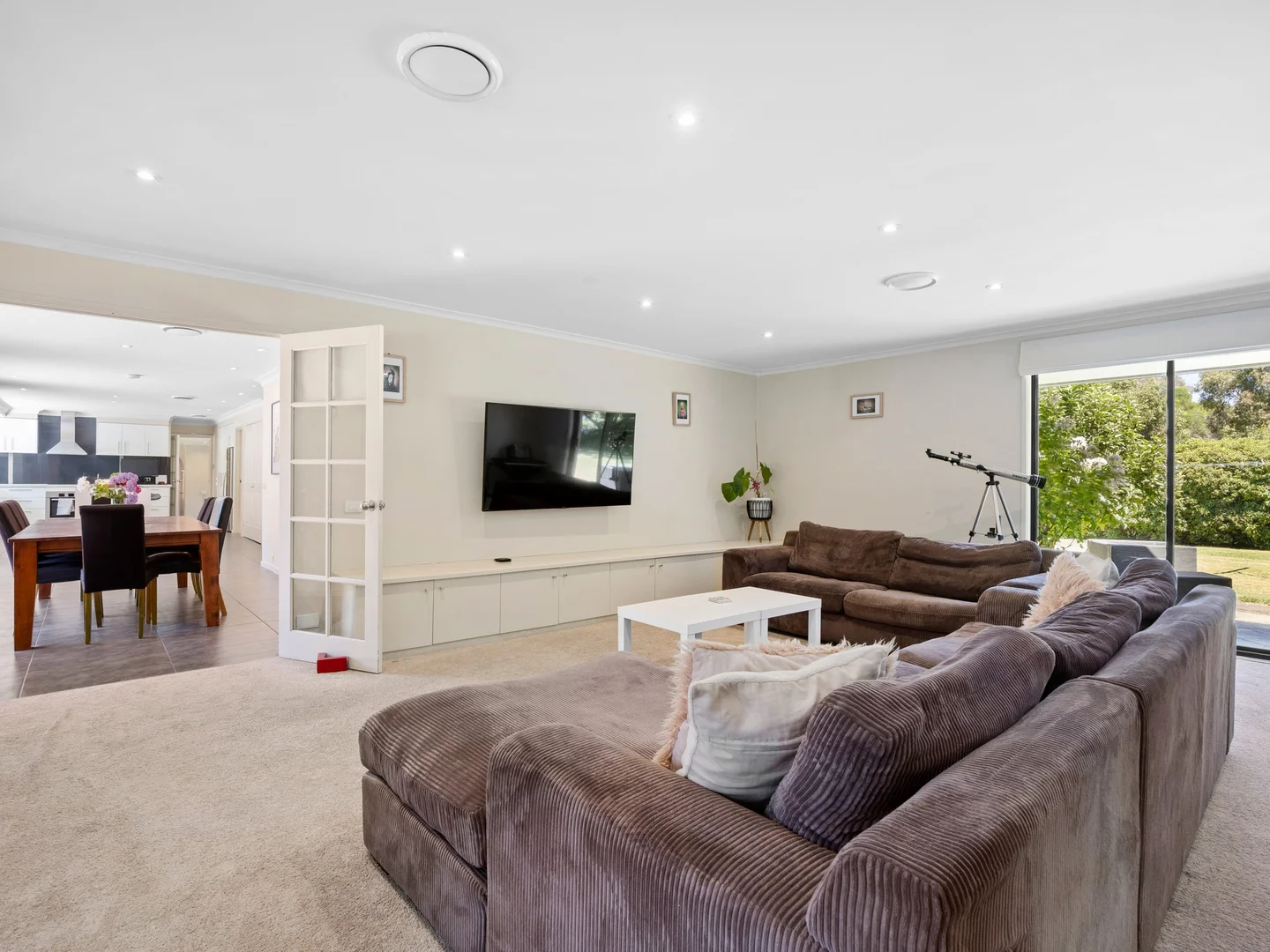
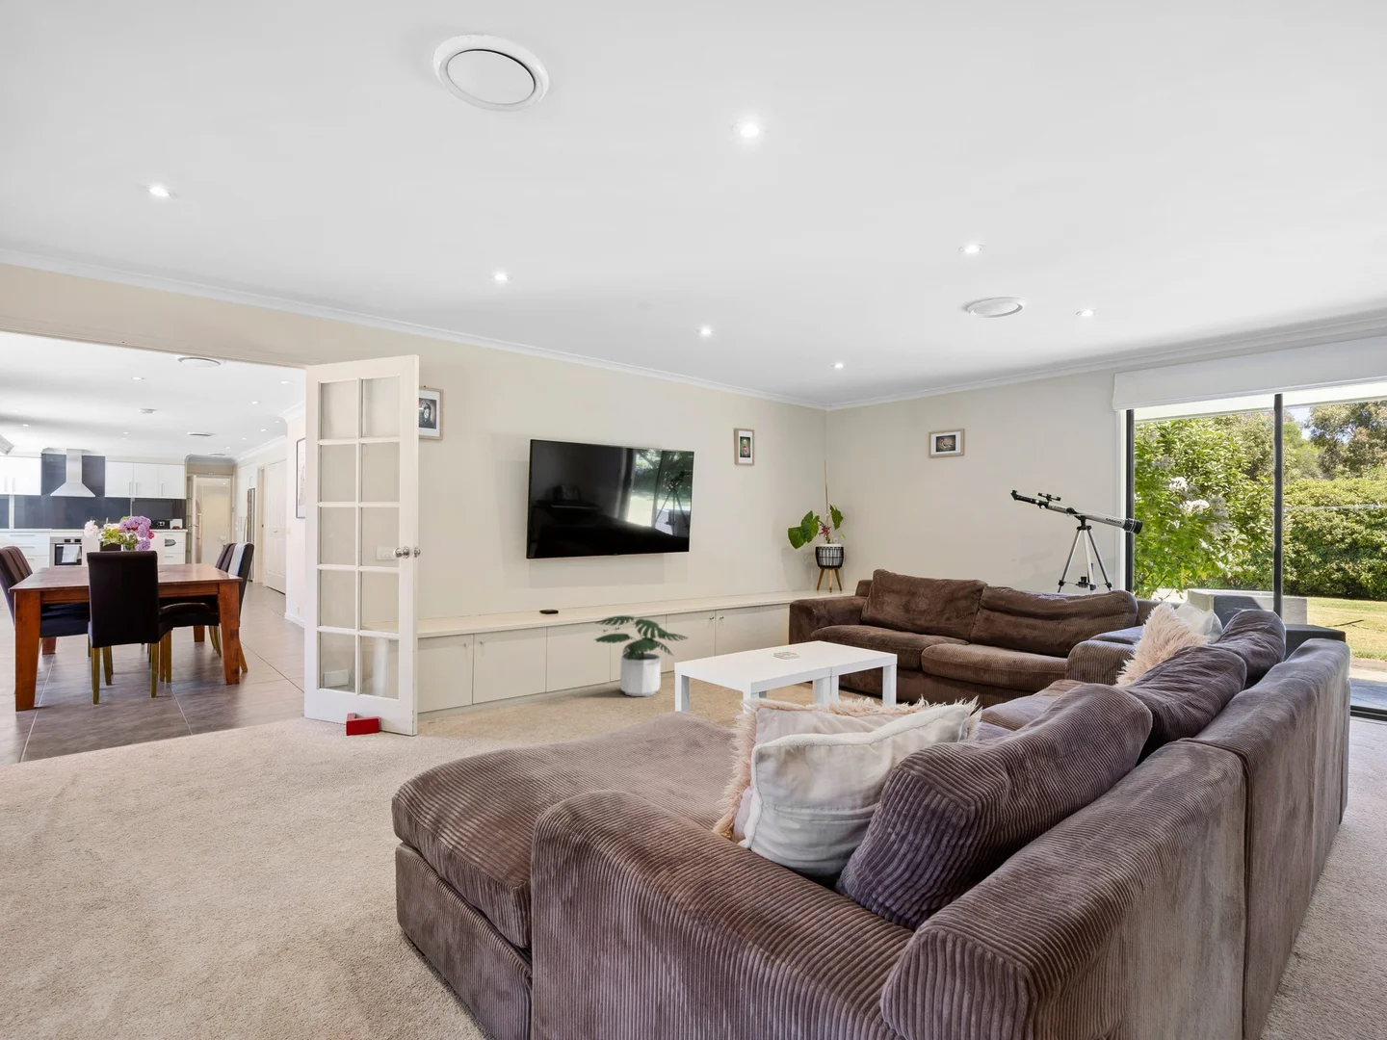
+ potted plant [592,614,689,697]
